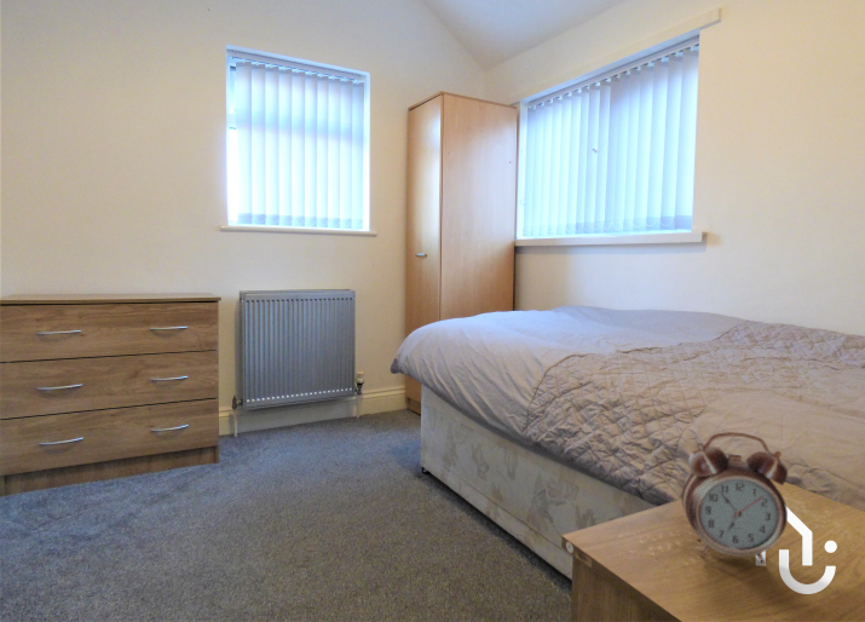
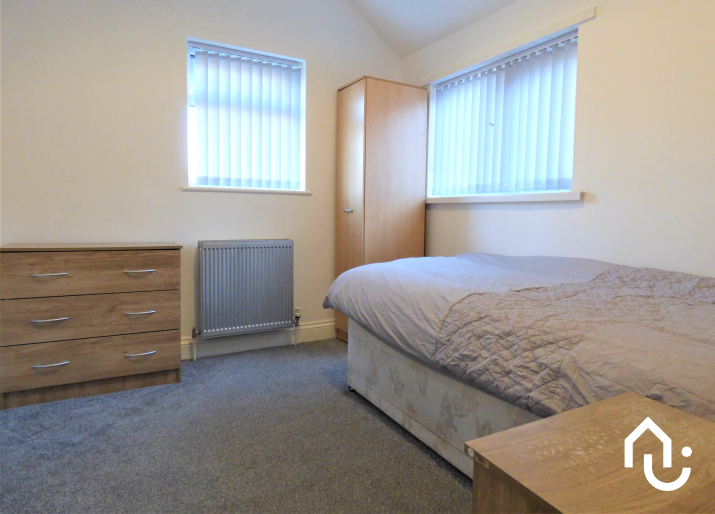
- alarm clock [680,431,789,565]
